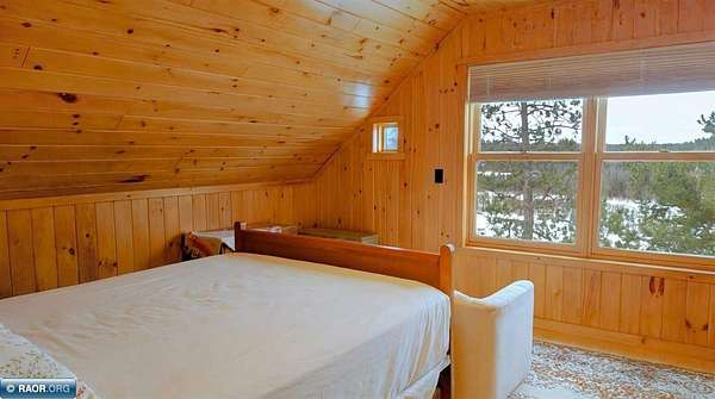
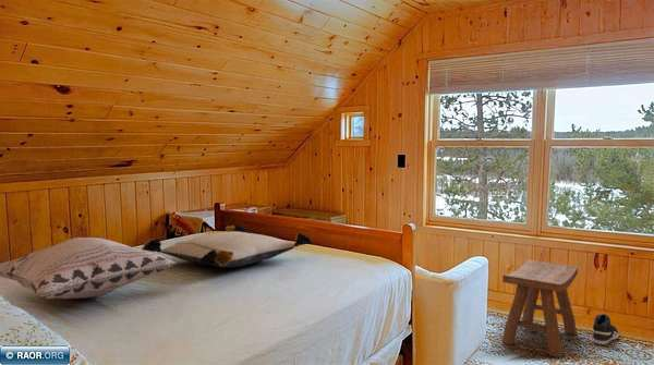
+ pillow [141,223,314,268]
+ sneaker [592,313,620,345]
+ stool [501,258,579,358]
+ decorative pillow [0,236,179,300]
